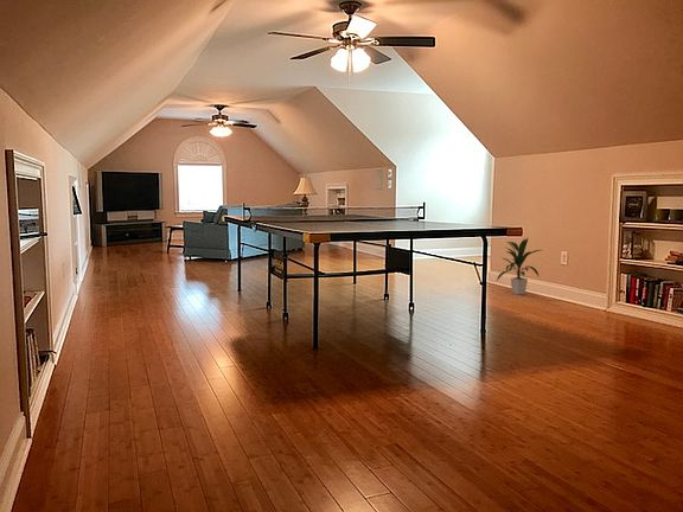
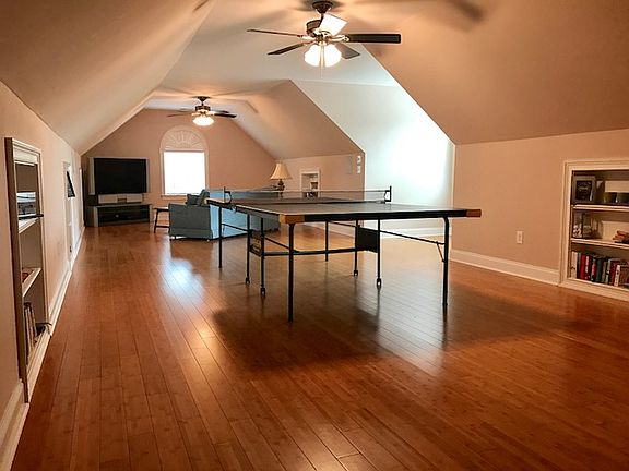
- indoor plant [496,237,542,296]
